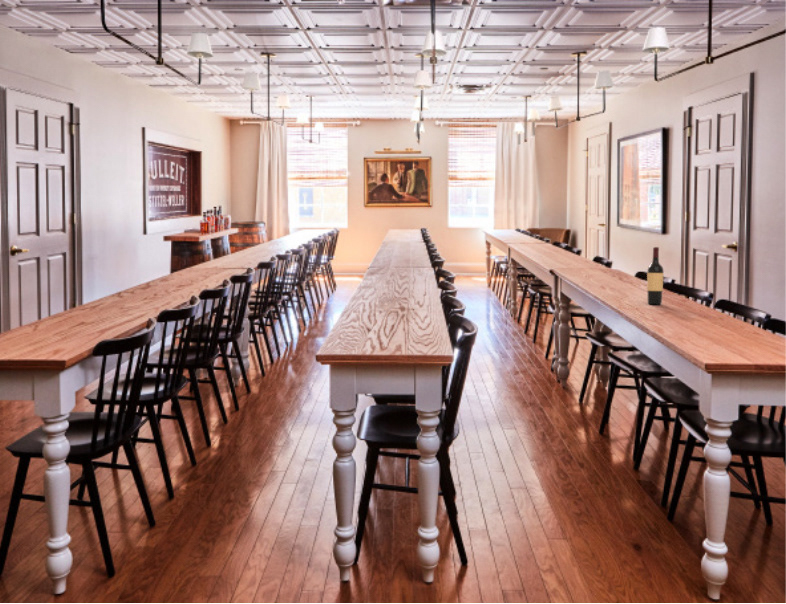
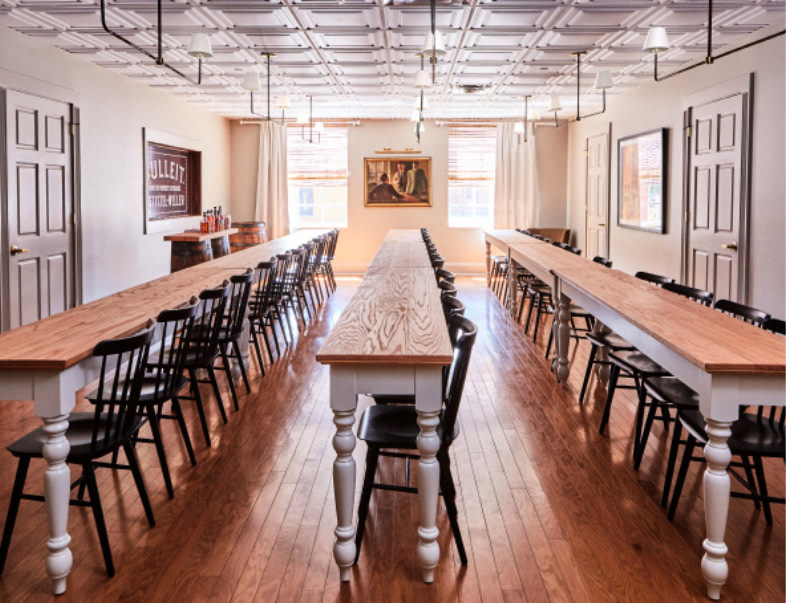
- wine bottle [646,246,665,305]
